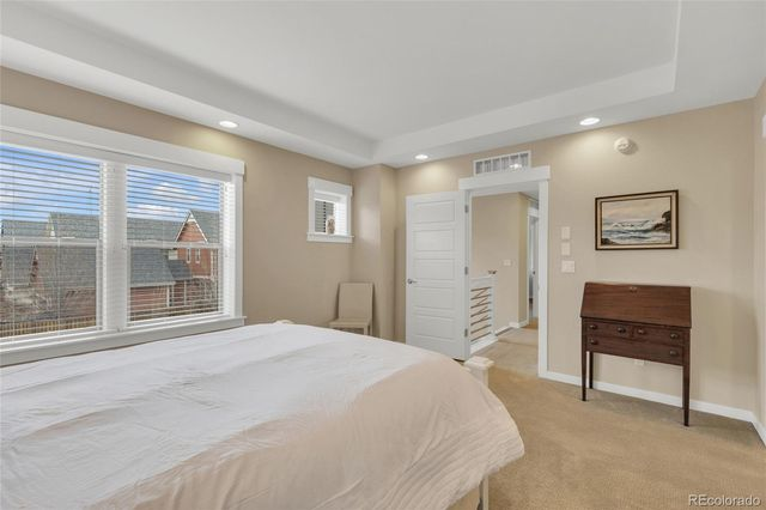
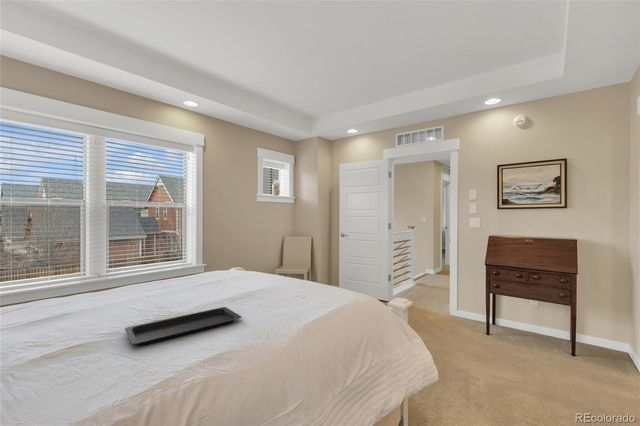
+ serving tray [124,306,243,346]
